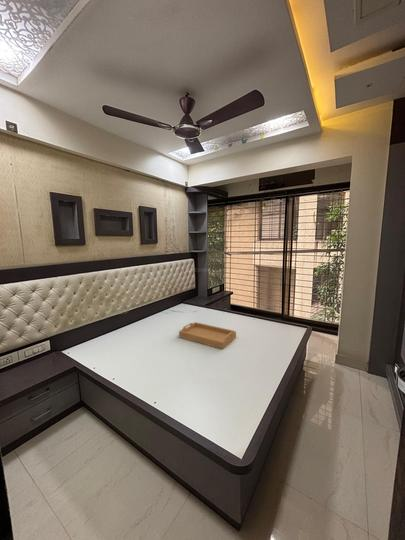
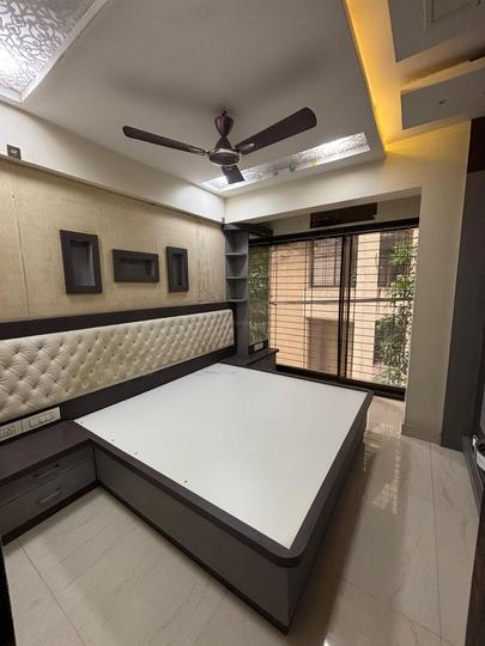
- serving tray [178,321,237,350]
